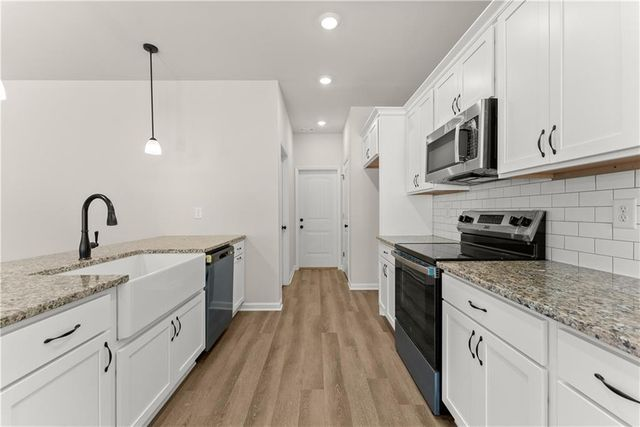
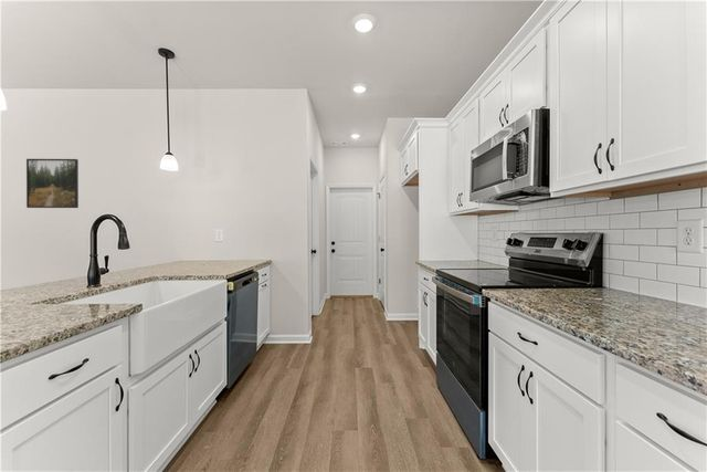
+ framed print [25,158,80,209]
